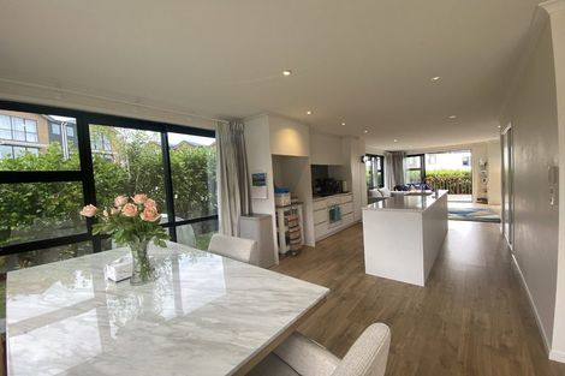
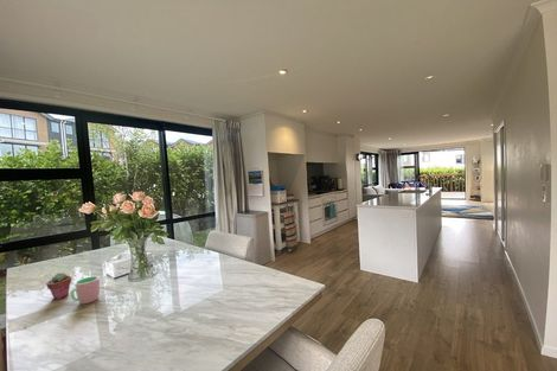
+ cup [69,275,101,305]
+ potted succulent [45,271,72,300]
